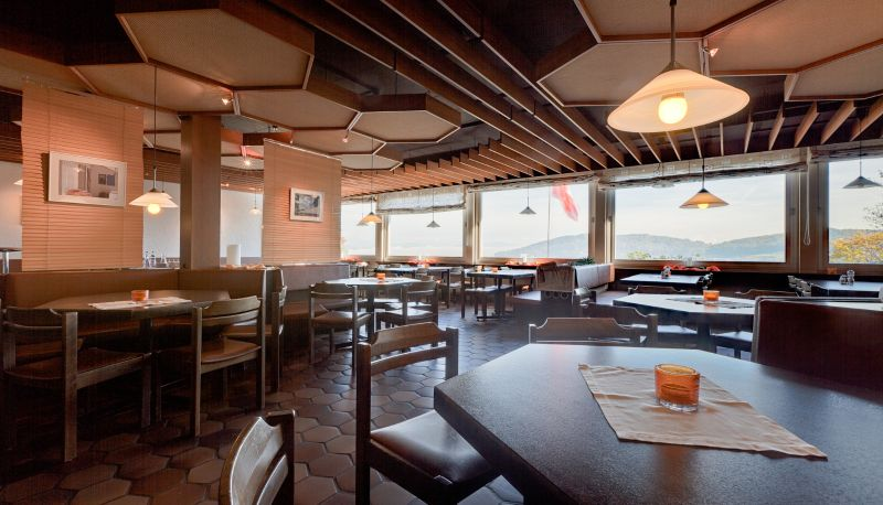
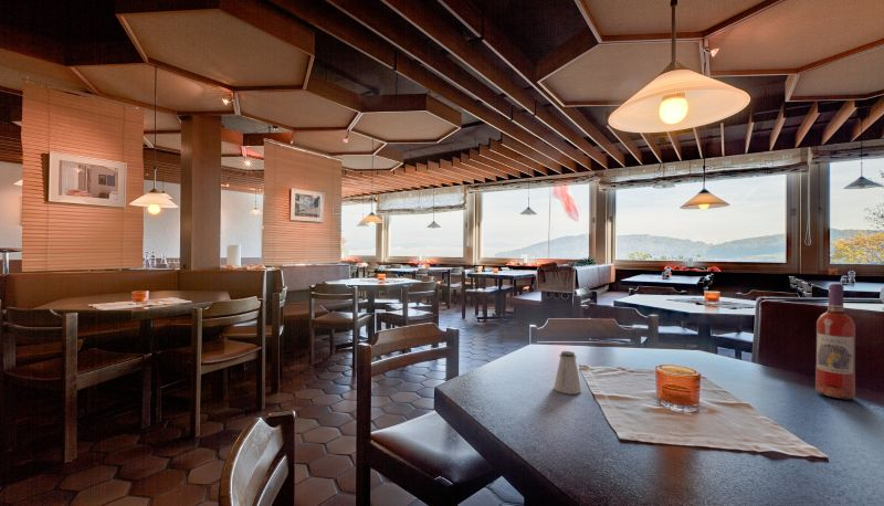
+ saltshaker [552,350,582,396]
+ wine bottle [814,283,856,400]
